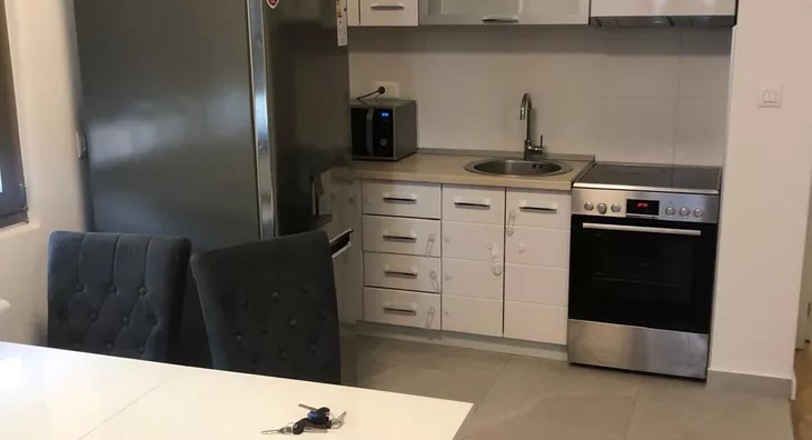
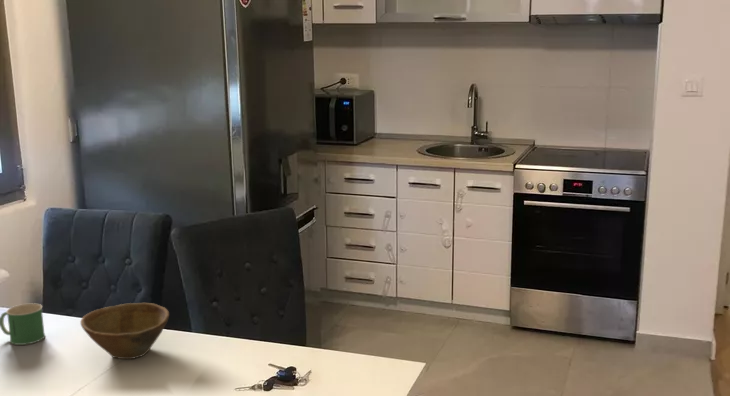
+ mug [0,302,46,346]
+ bowl [79,302,170,360]
